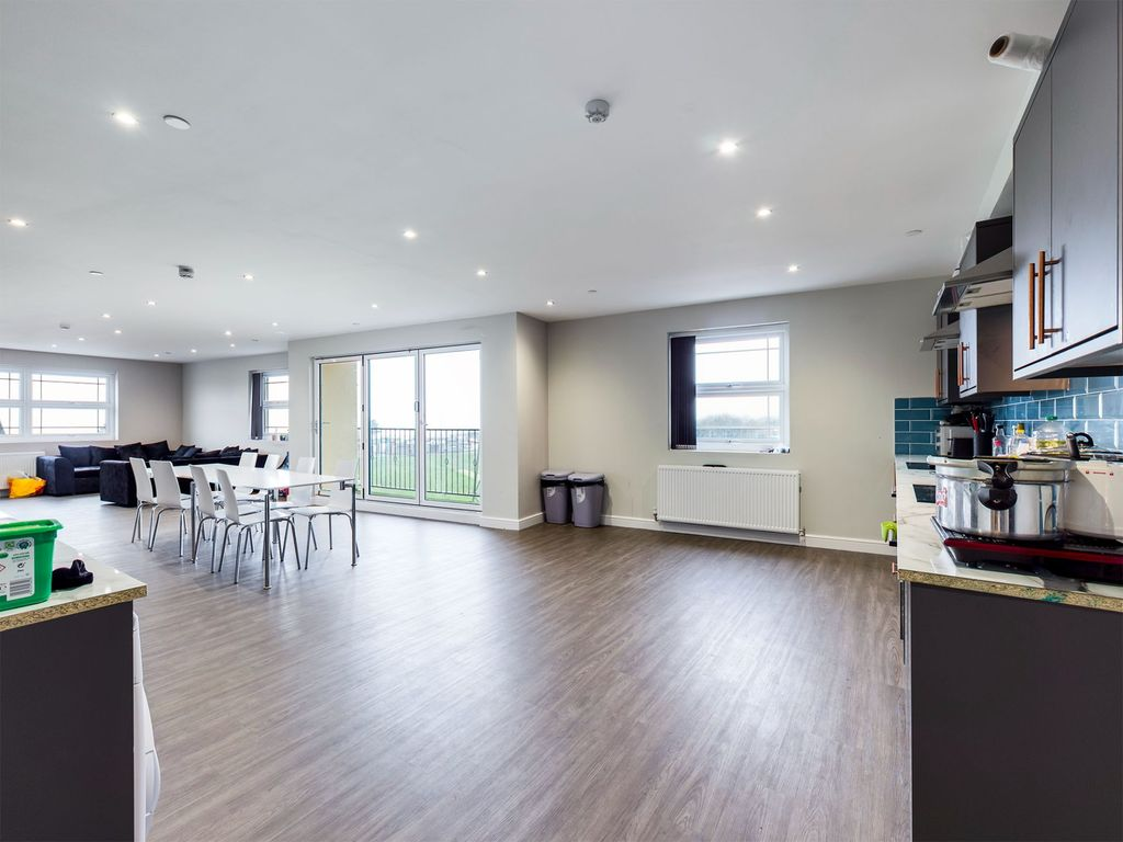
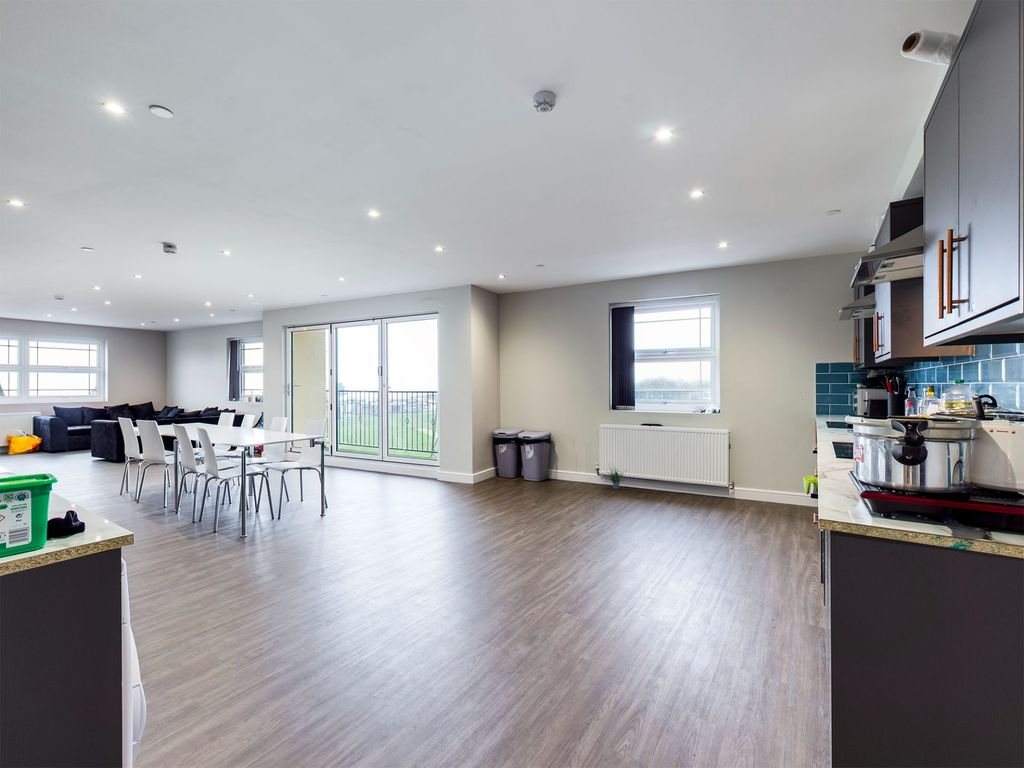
+ potted plant [603,462,630,490]
